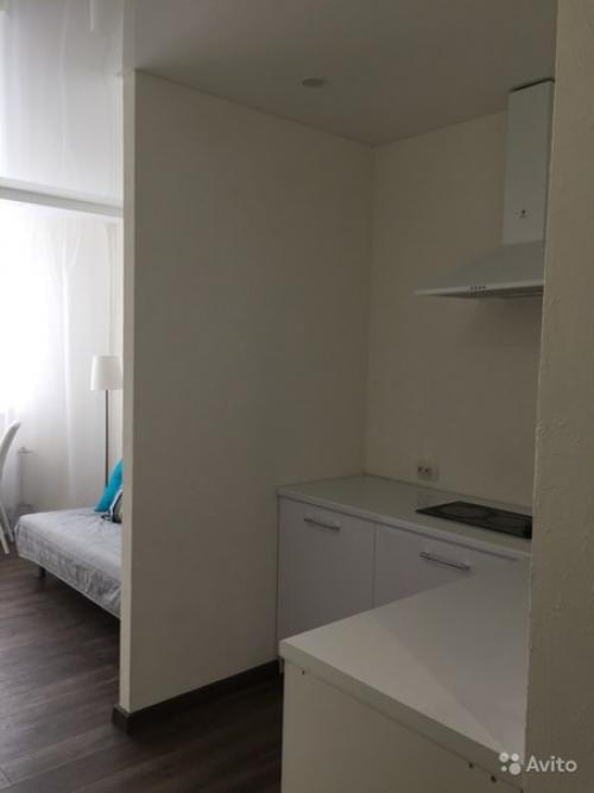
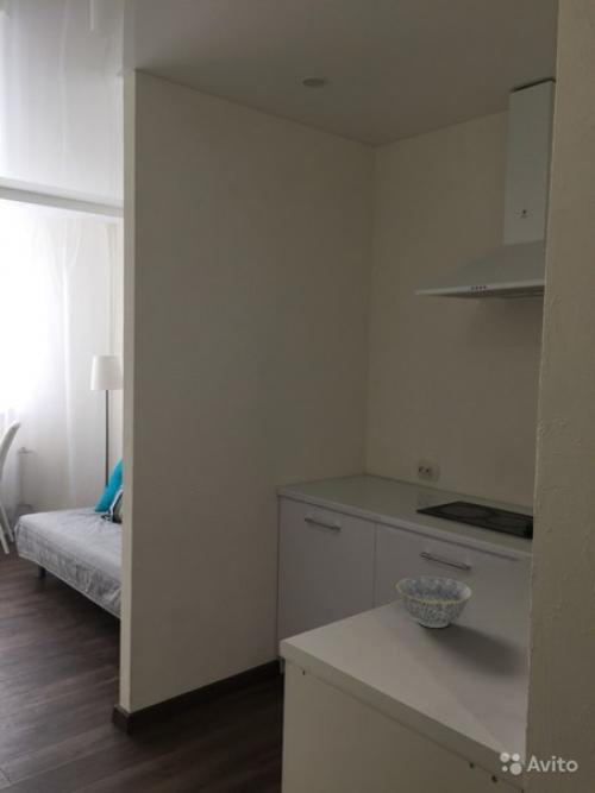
+ bowl [396,575,472,629]
